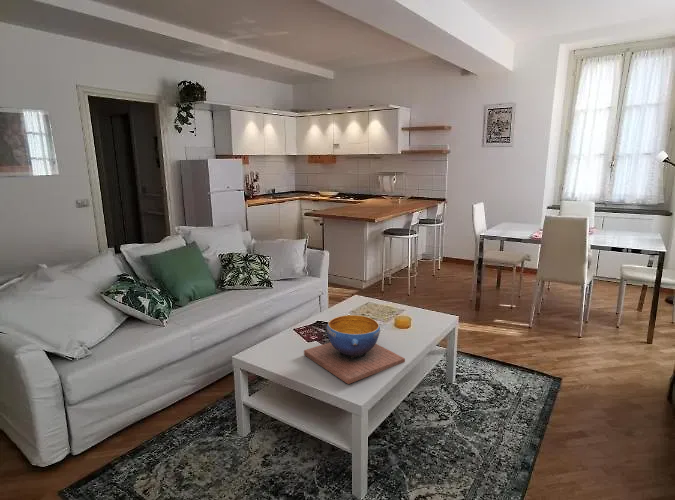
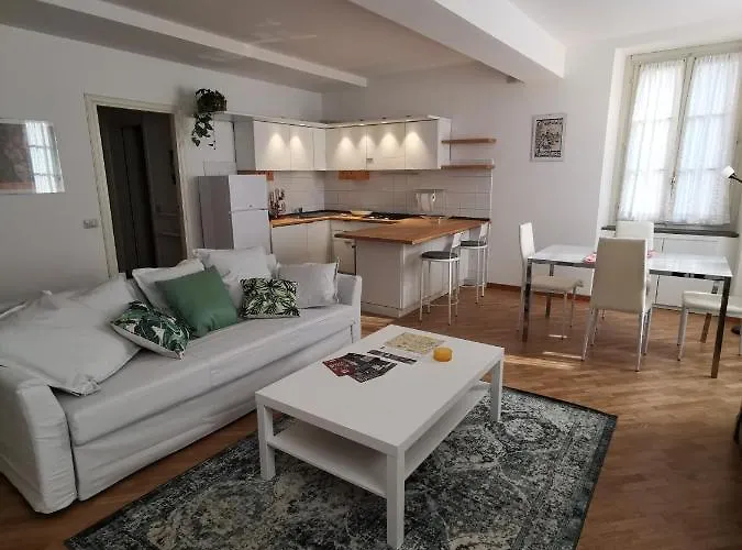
- decorative bowl [303,314,406,385]
